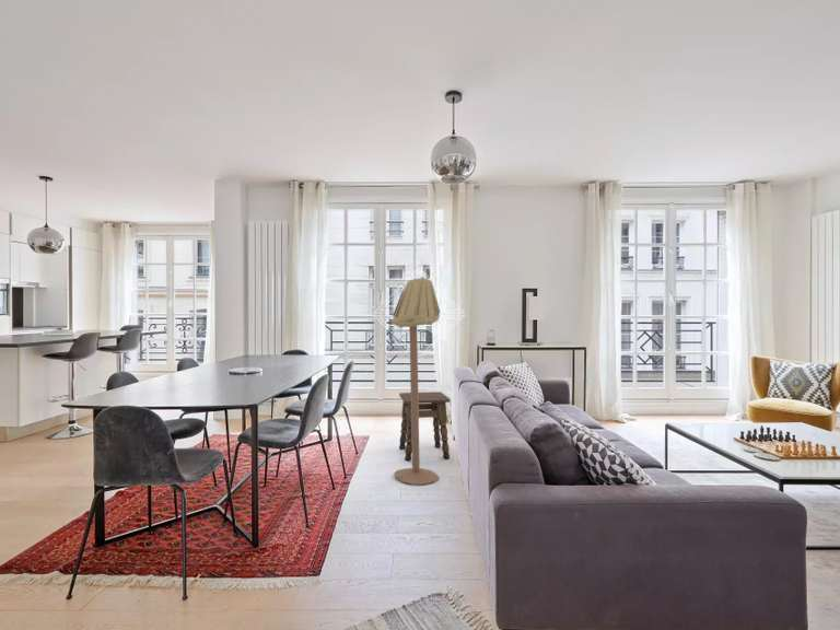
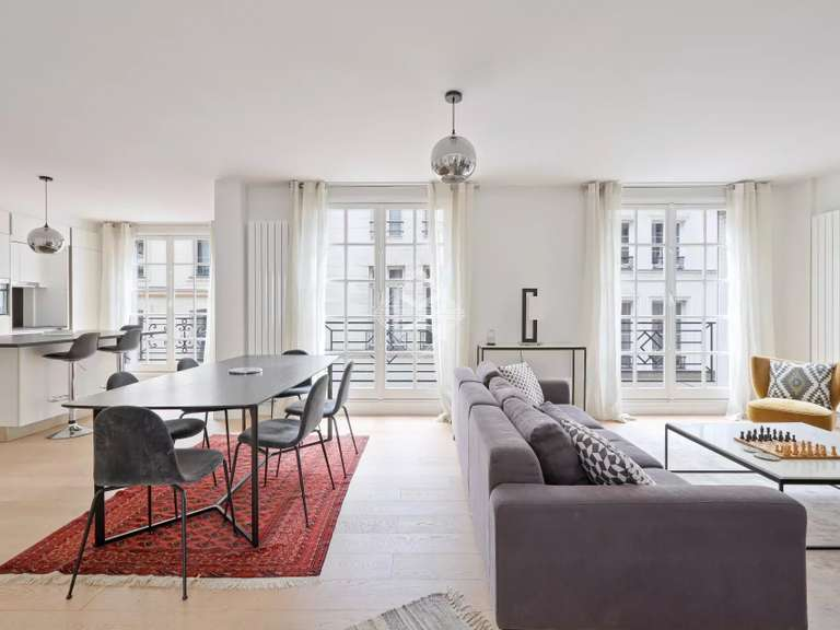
- floor lamp [390,276,441,486]
- side table [398,390,452,463]
